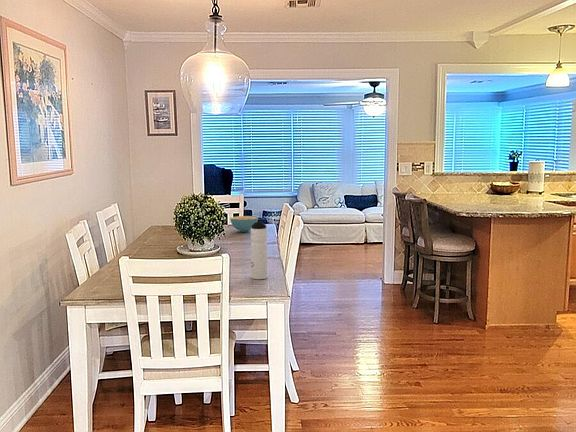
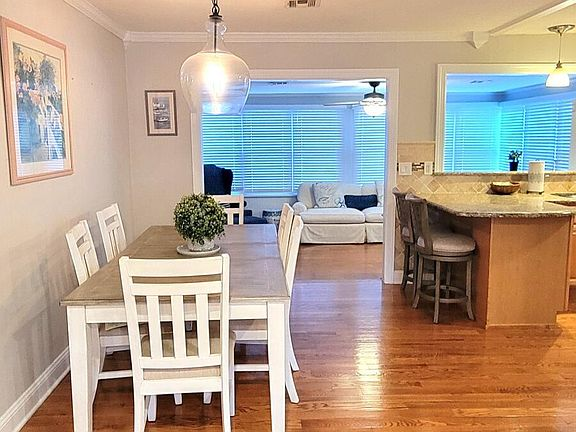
- water bottle [250,219,269,280]
- cereal bowl [229,215,259,233]
